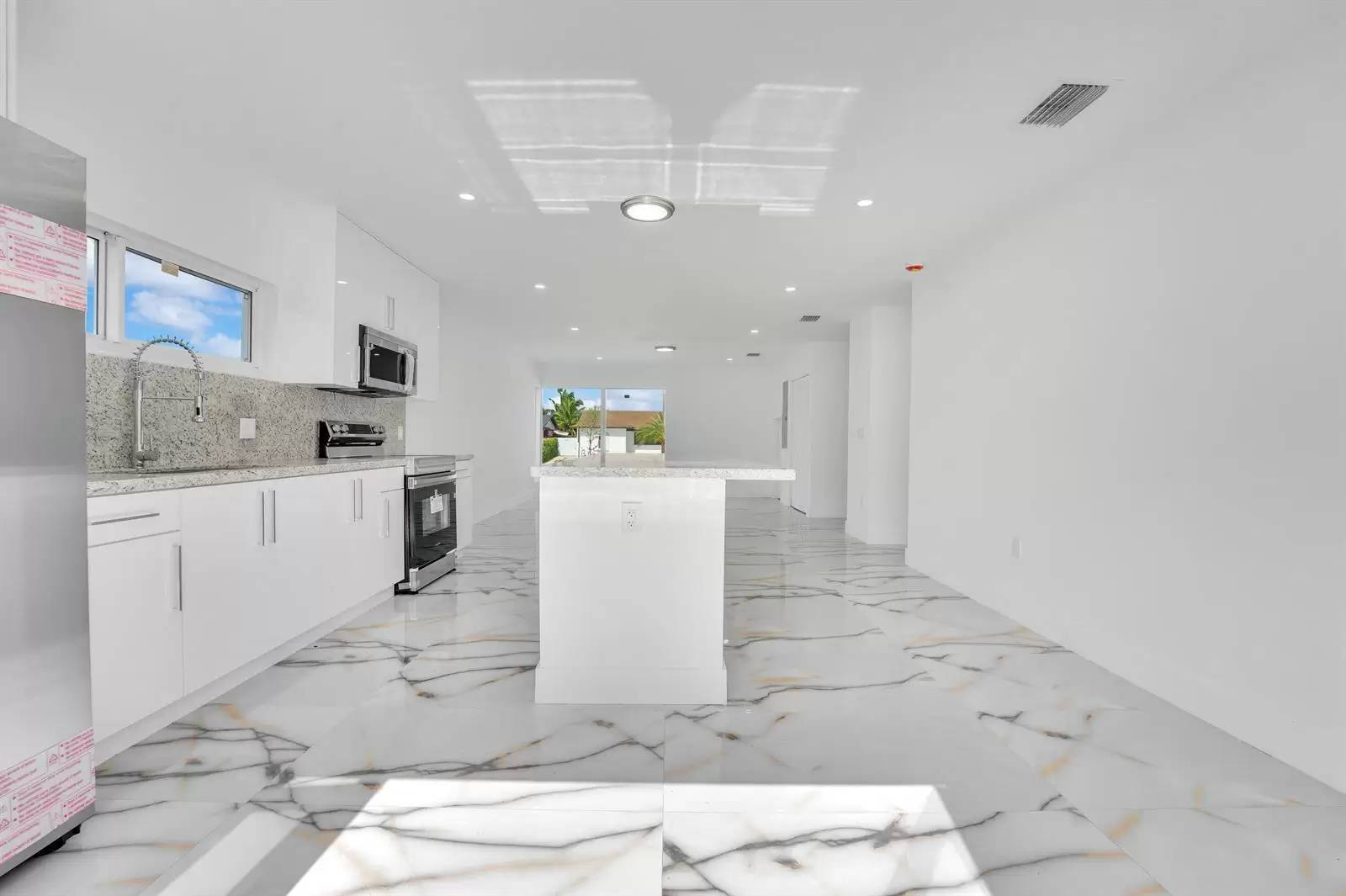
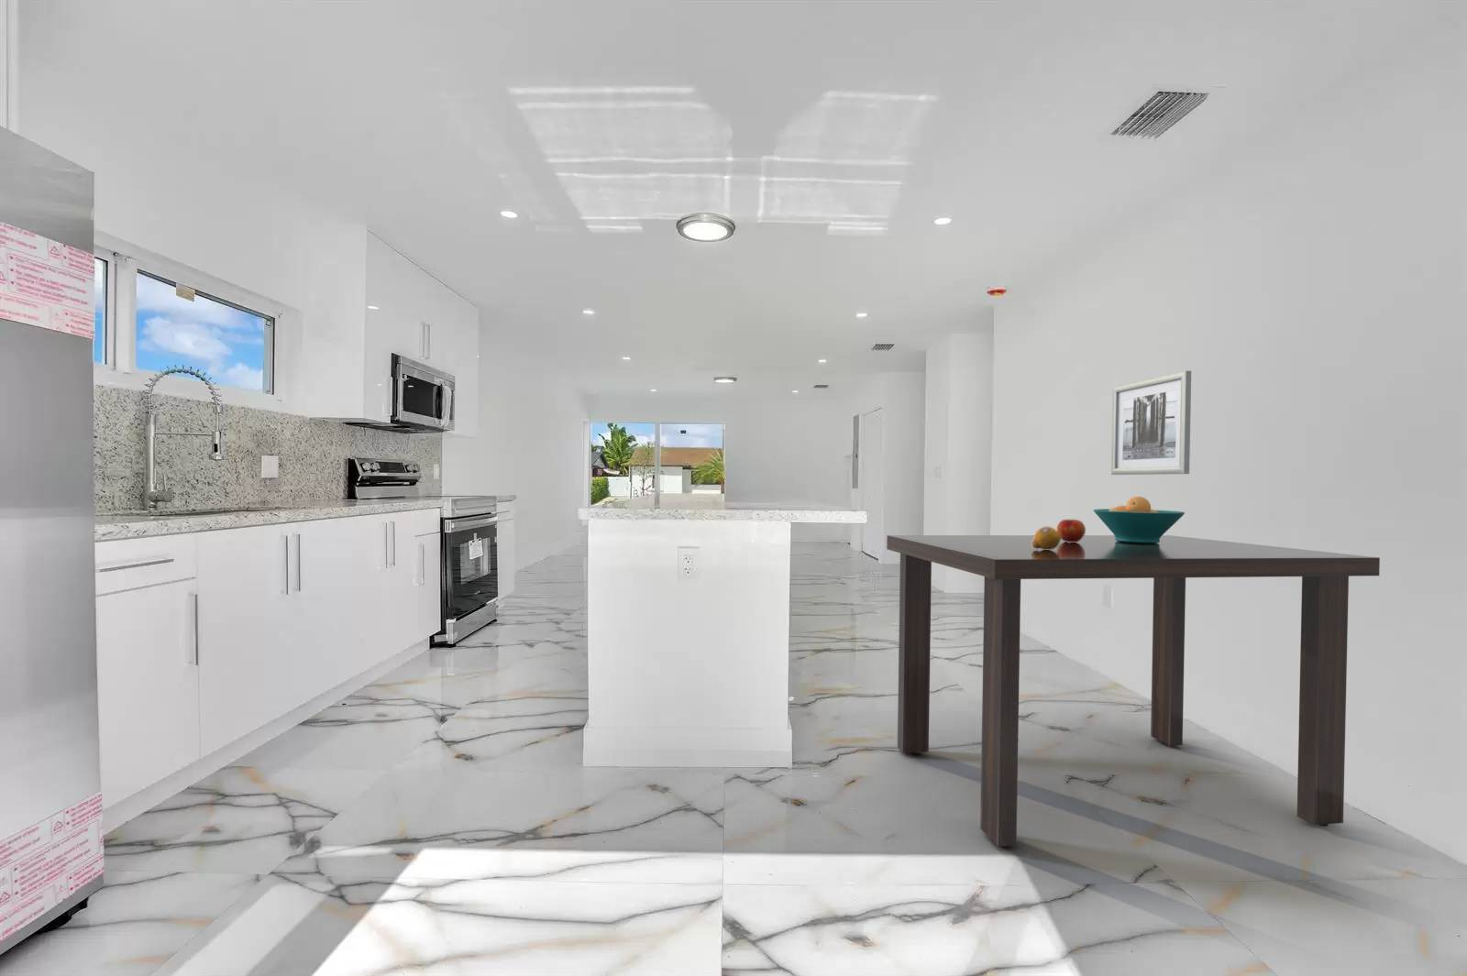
+ dining table [886,534,1381,847]
+ apple [1056,518,1087,542]
+ lemon [1031,525,1060,550]
+ fruit bowl [1093,496,1186,544]
+ wall art [1111,370,1192,476]
